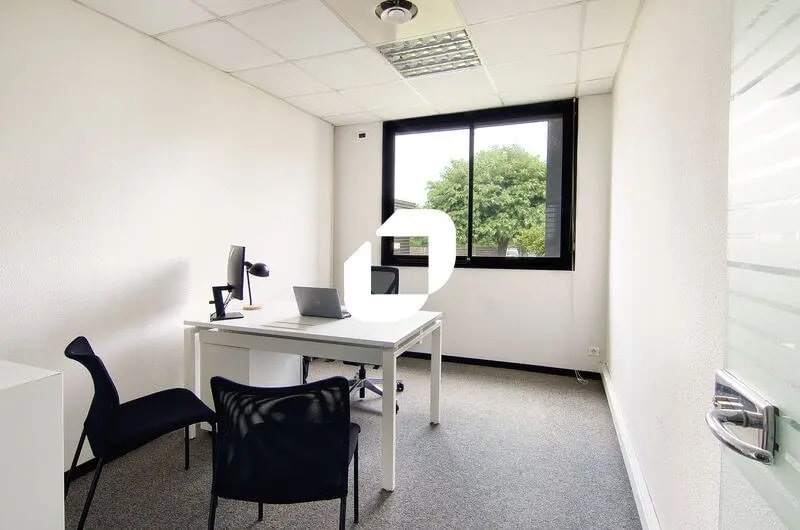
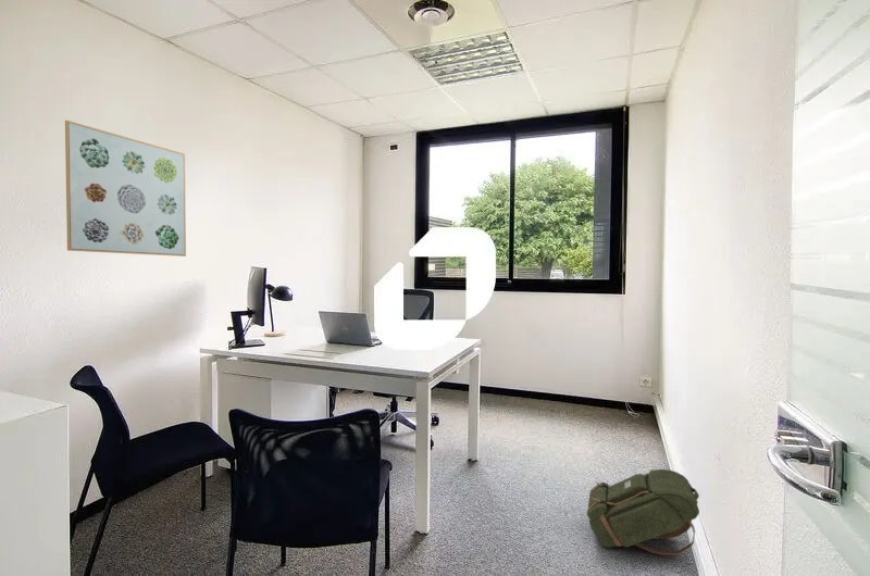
+ wall art [64,120,187,258]
+ backpack [586,468,700,555]
